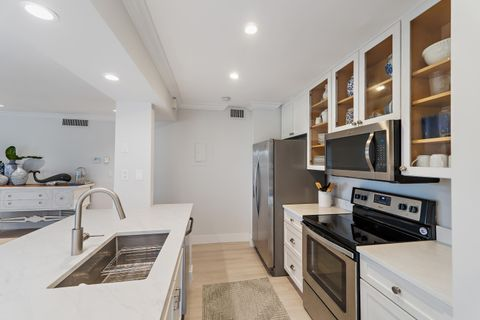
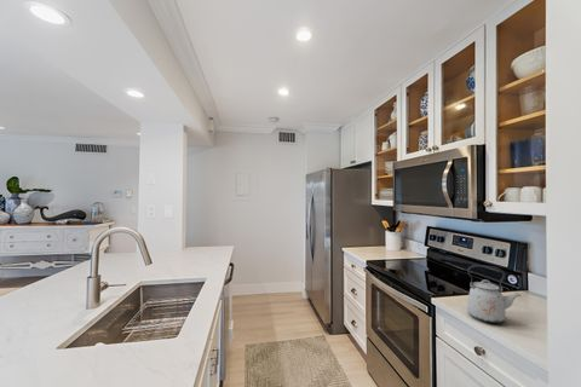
+ kettle [466,264,523,324]
